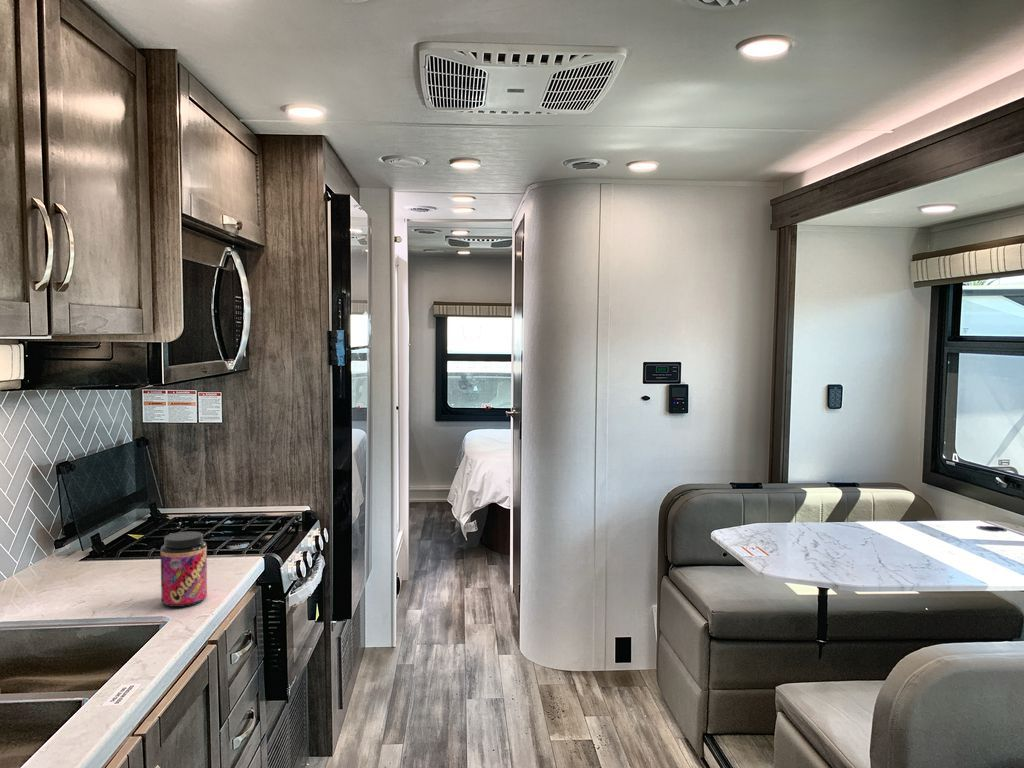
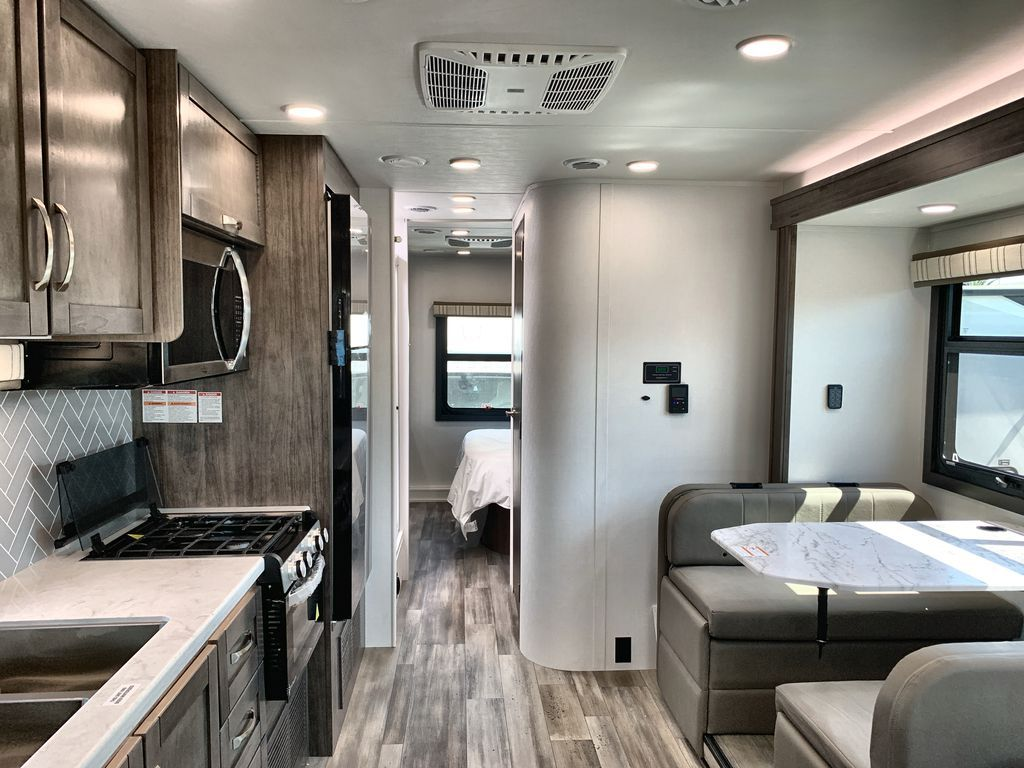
- jar [160,531,208,608]
